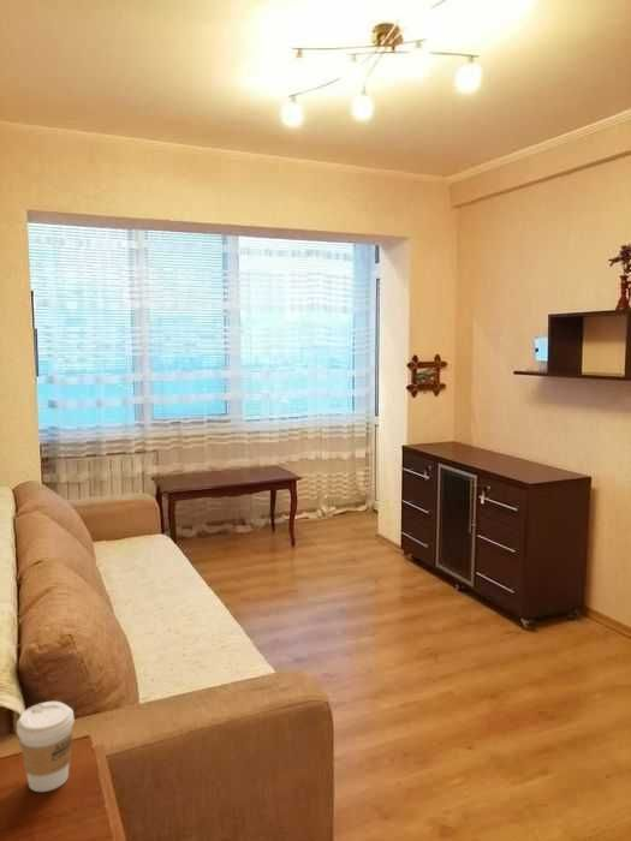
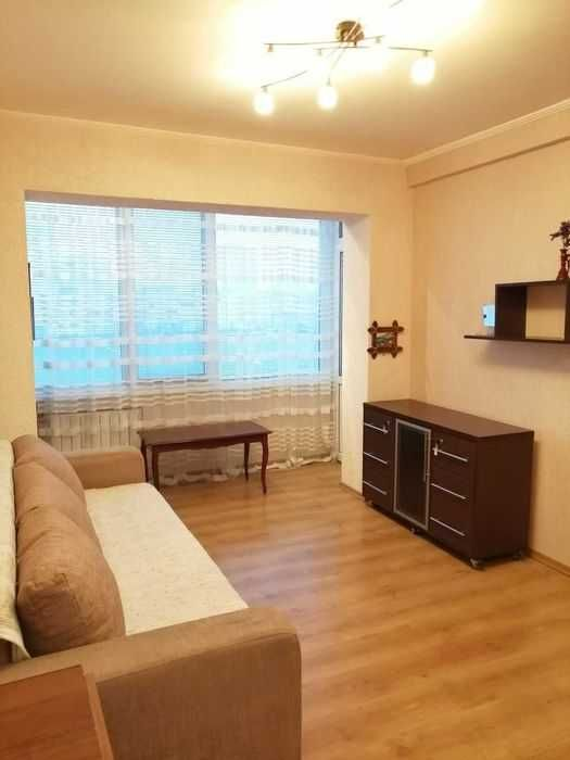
- coffee cup [16,700,76,793]
